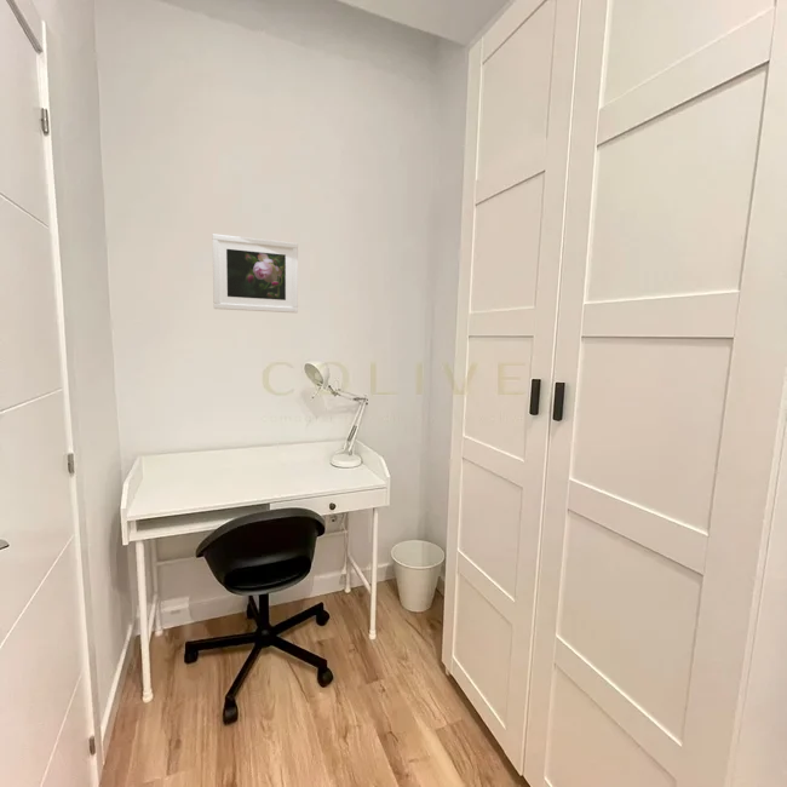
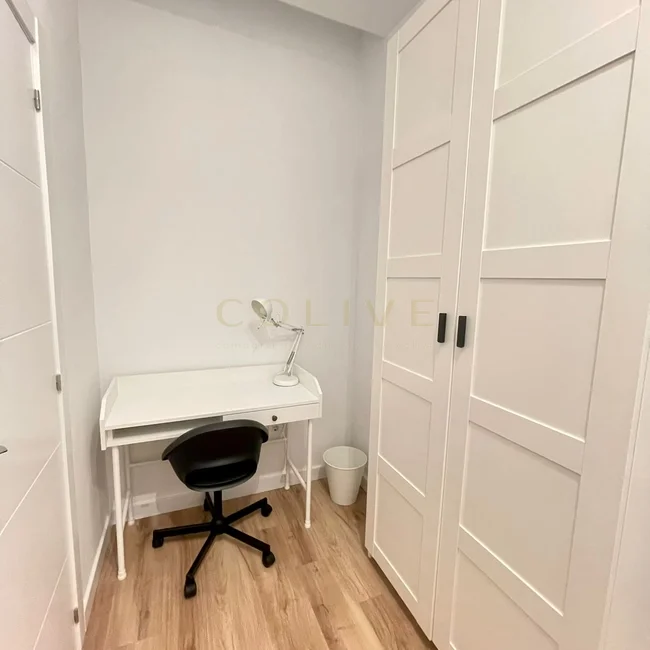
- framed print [211,232,299,314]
